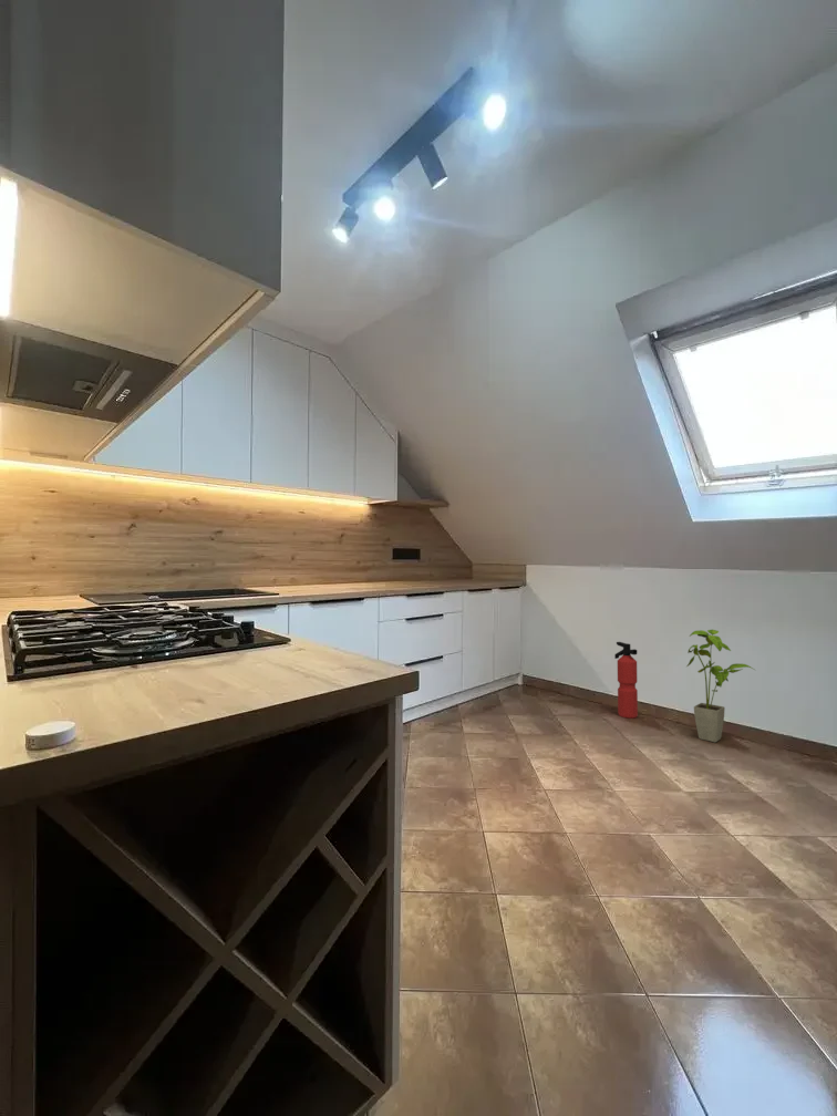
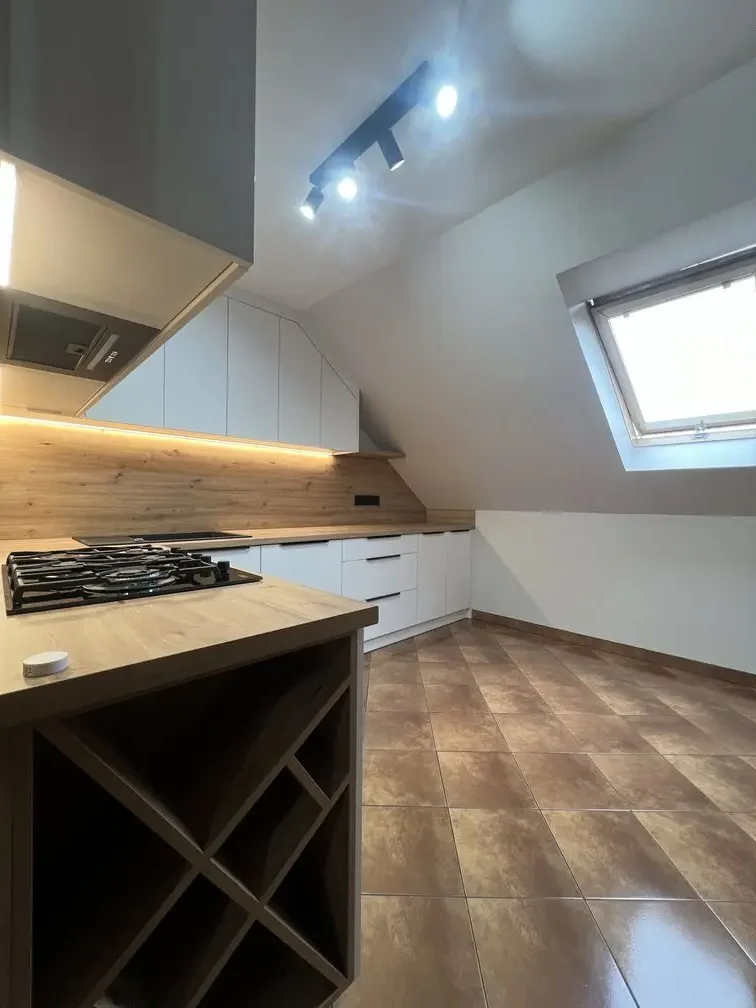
- fire extinguisher [613,641,639,720]
- house plant [685,629,757,743]
